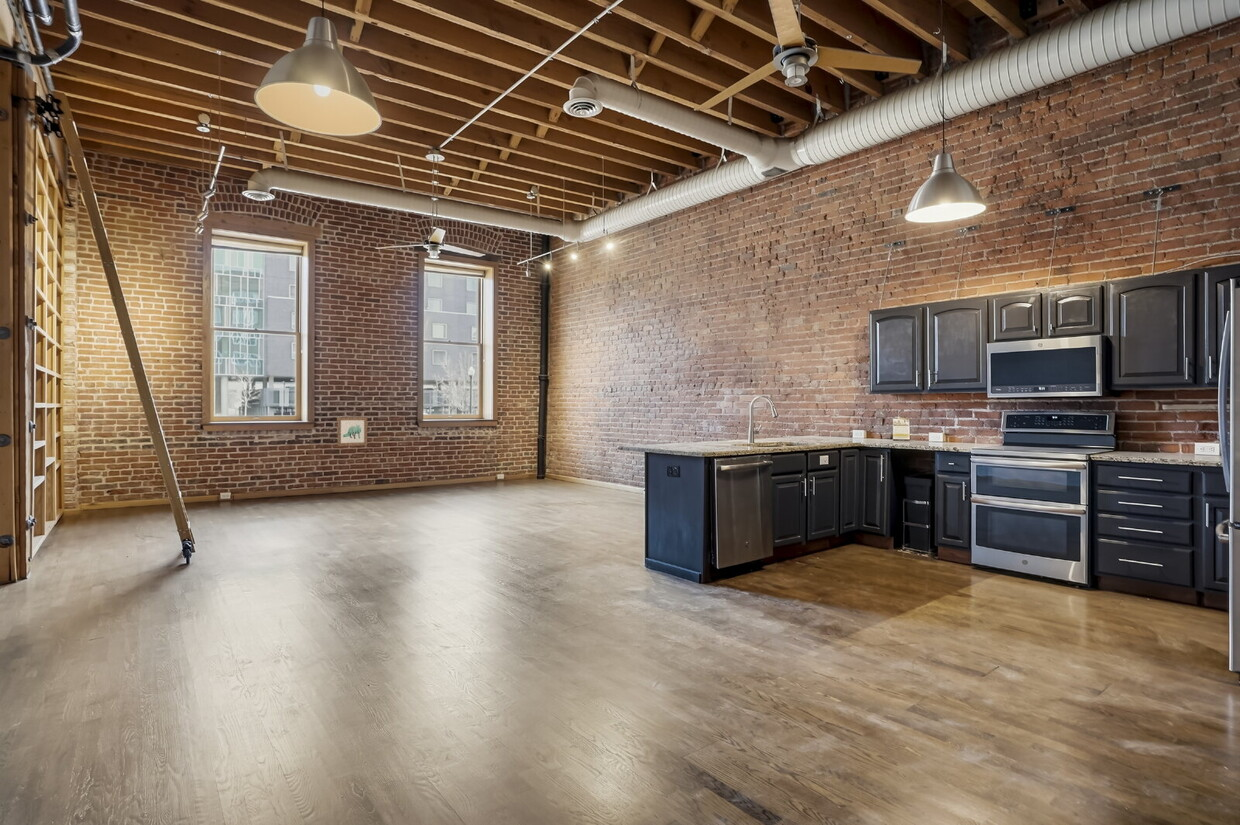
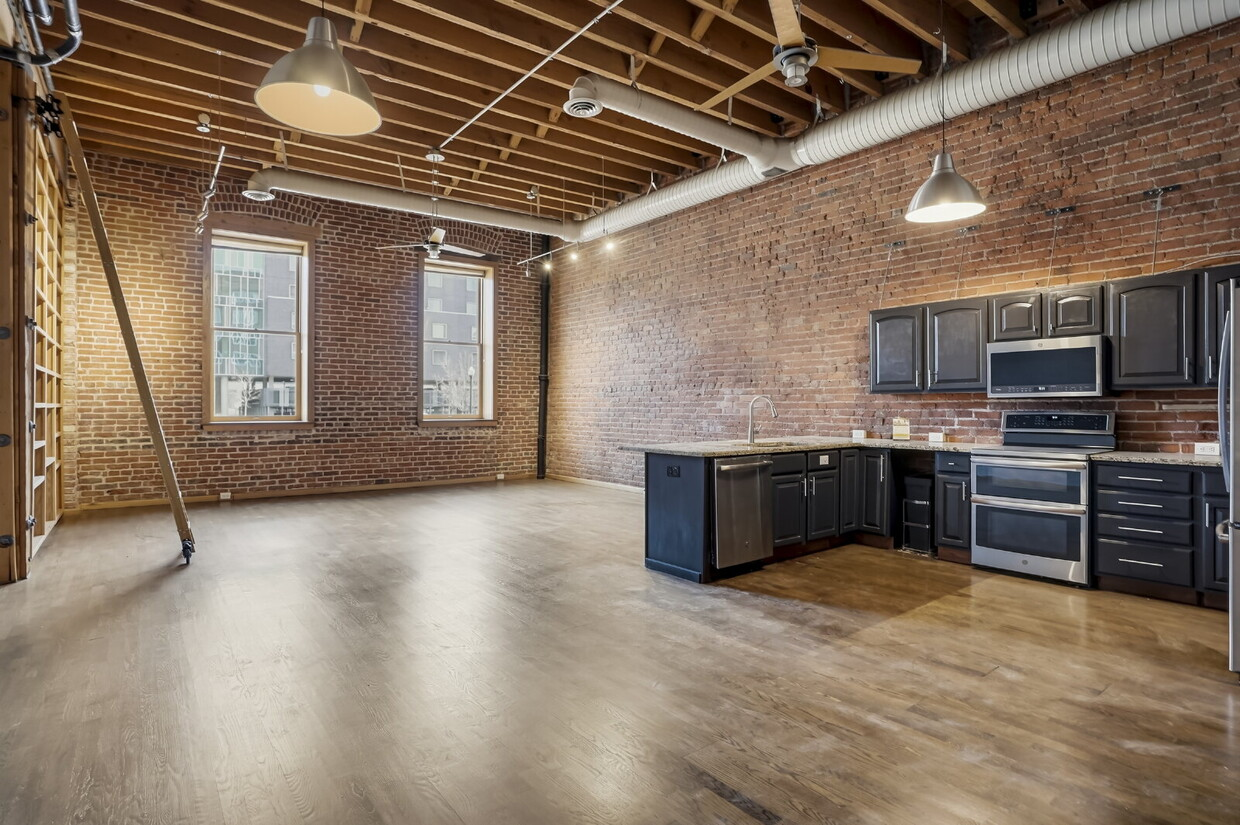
- wall art [337,416,368,447]
